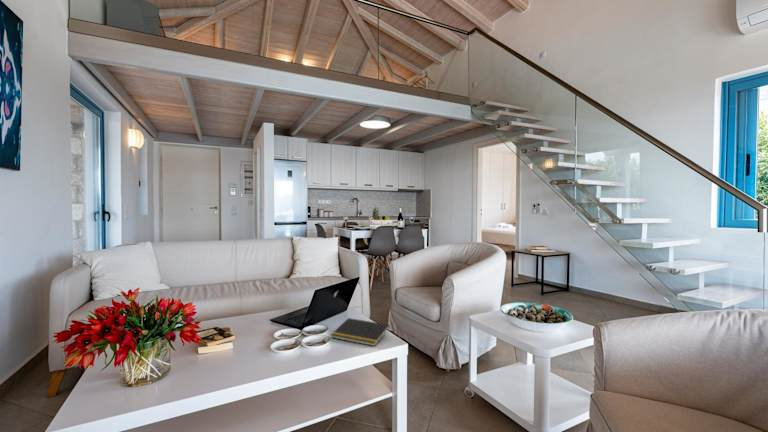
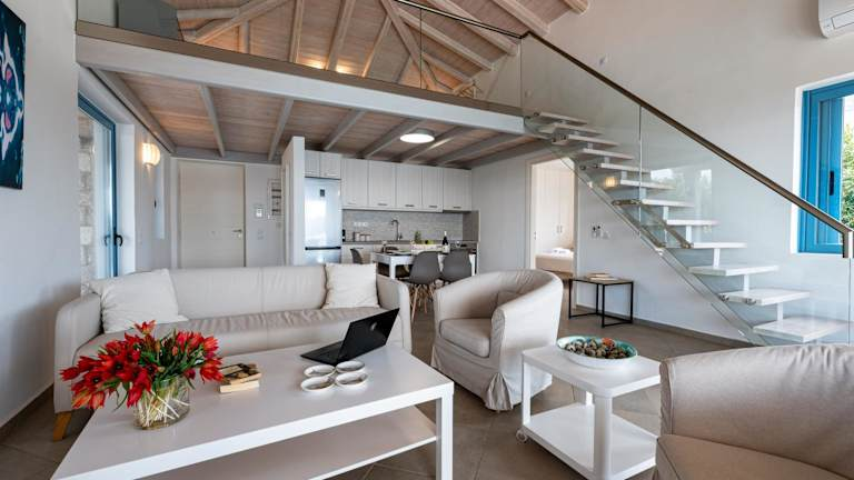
- notepad [330,317,391,347]
